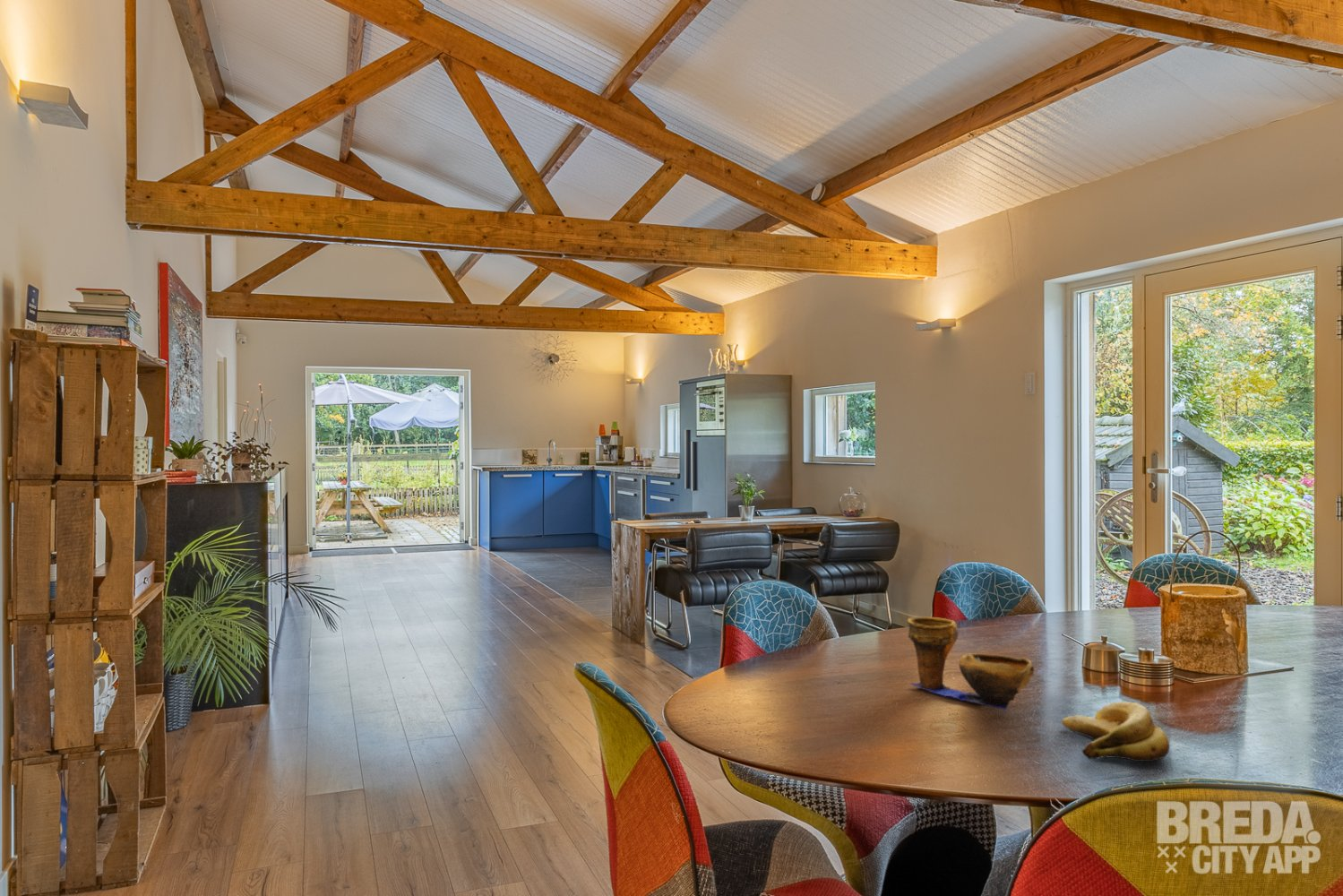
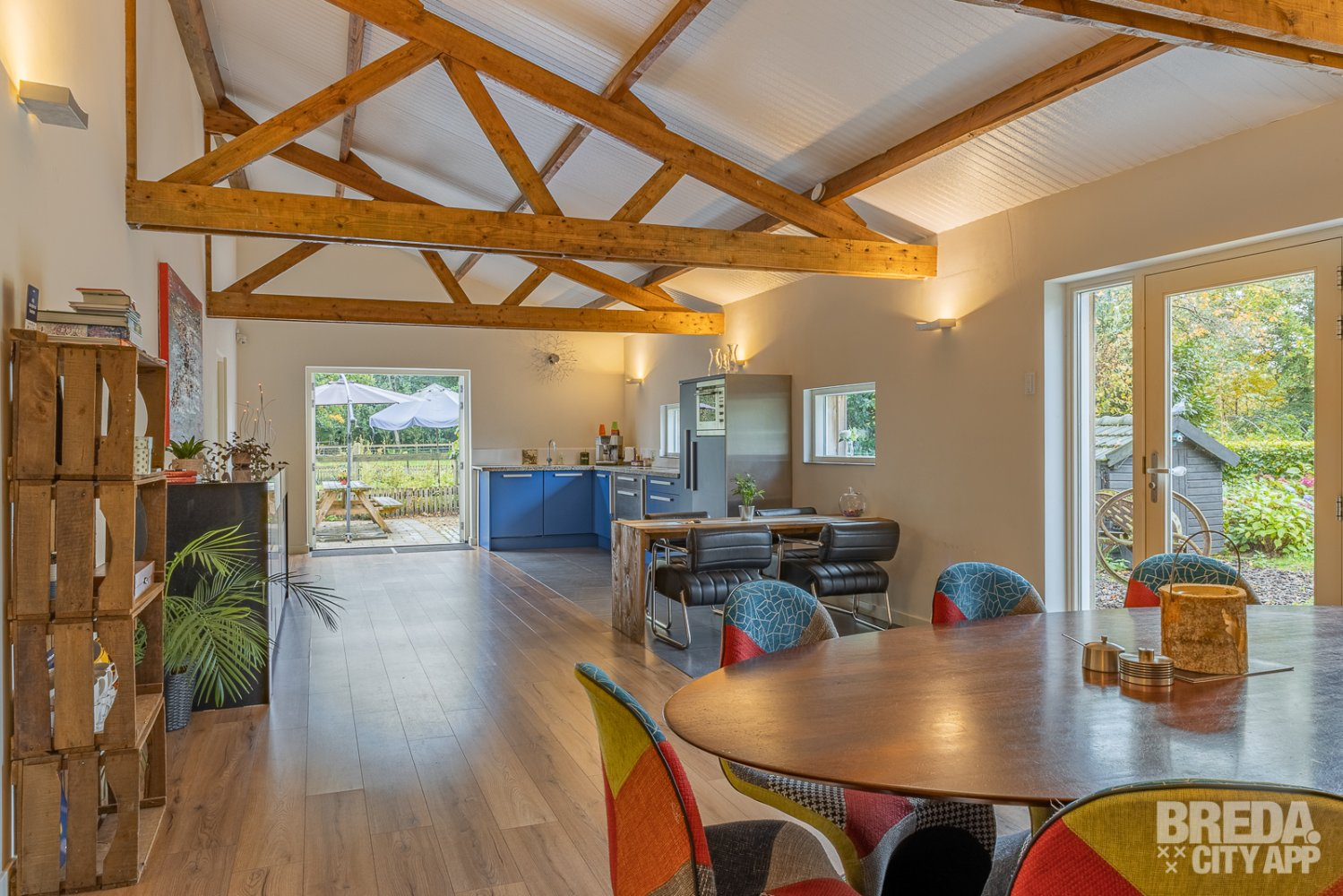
- decorative bowl [907,616,1036,711]
- banana [1061,701,1170,762]
